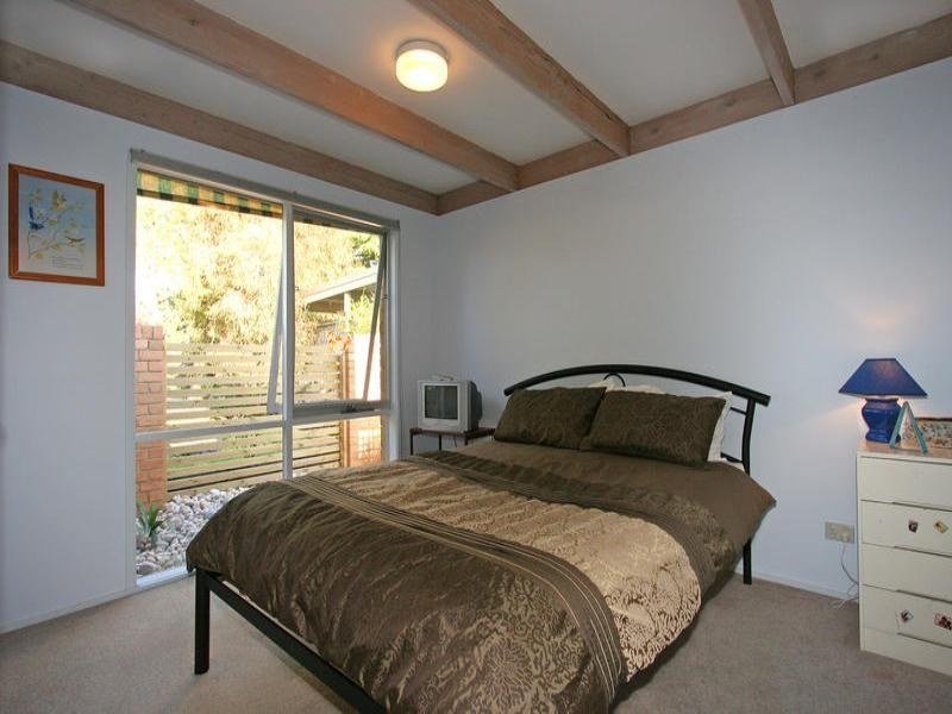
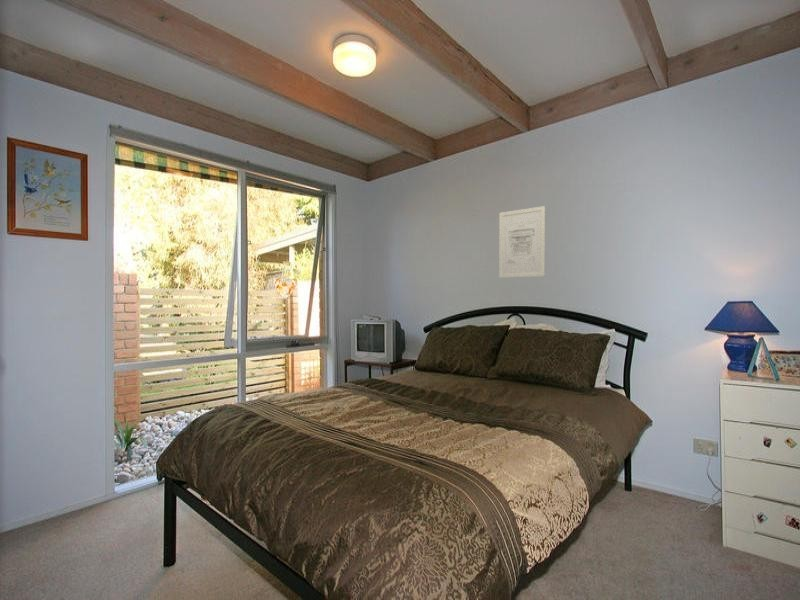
+ wall art [498,205,546,279]
